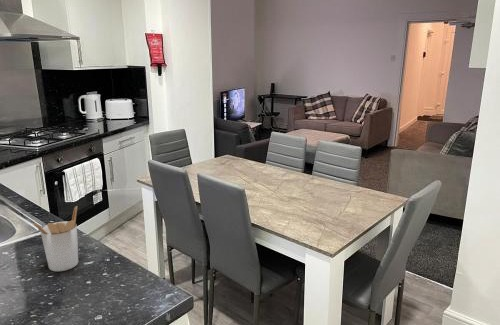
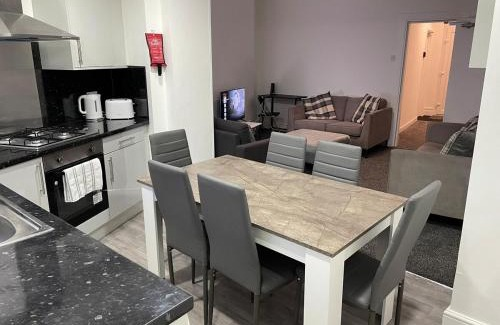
- utensil holder [31,205,79,272]
